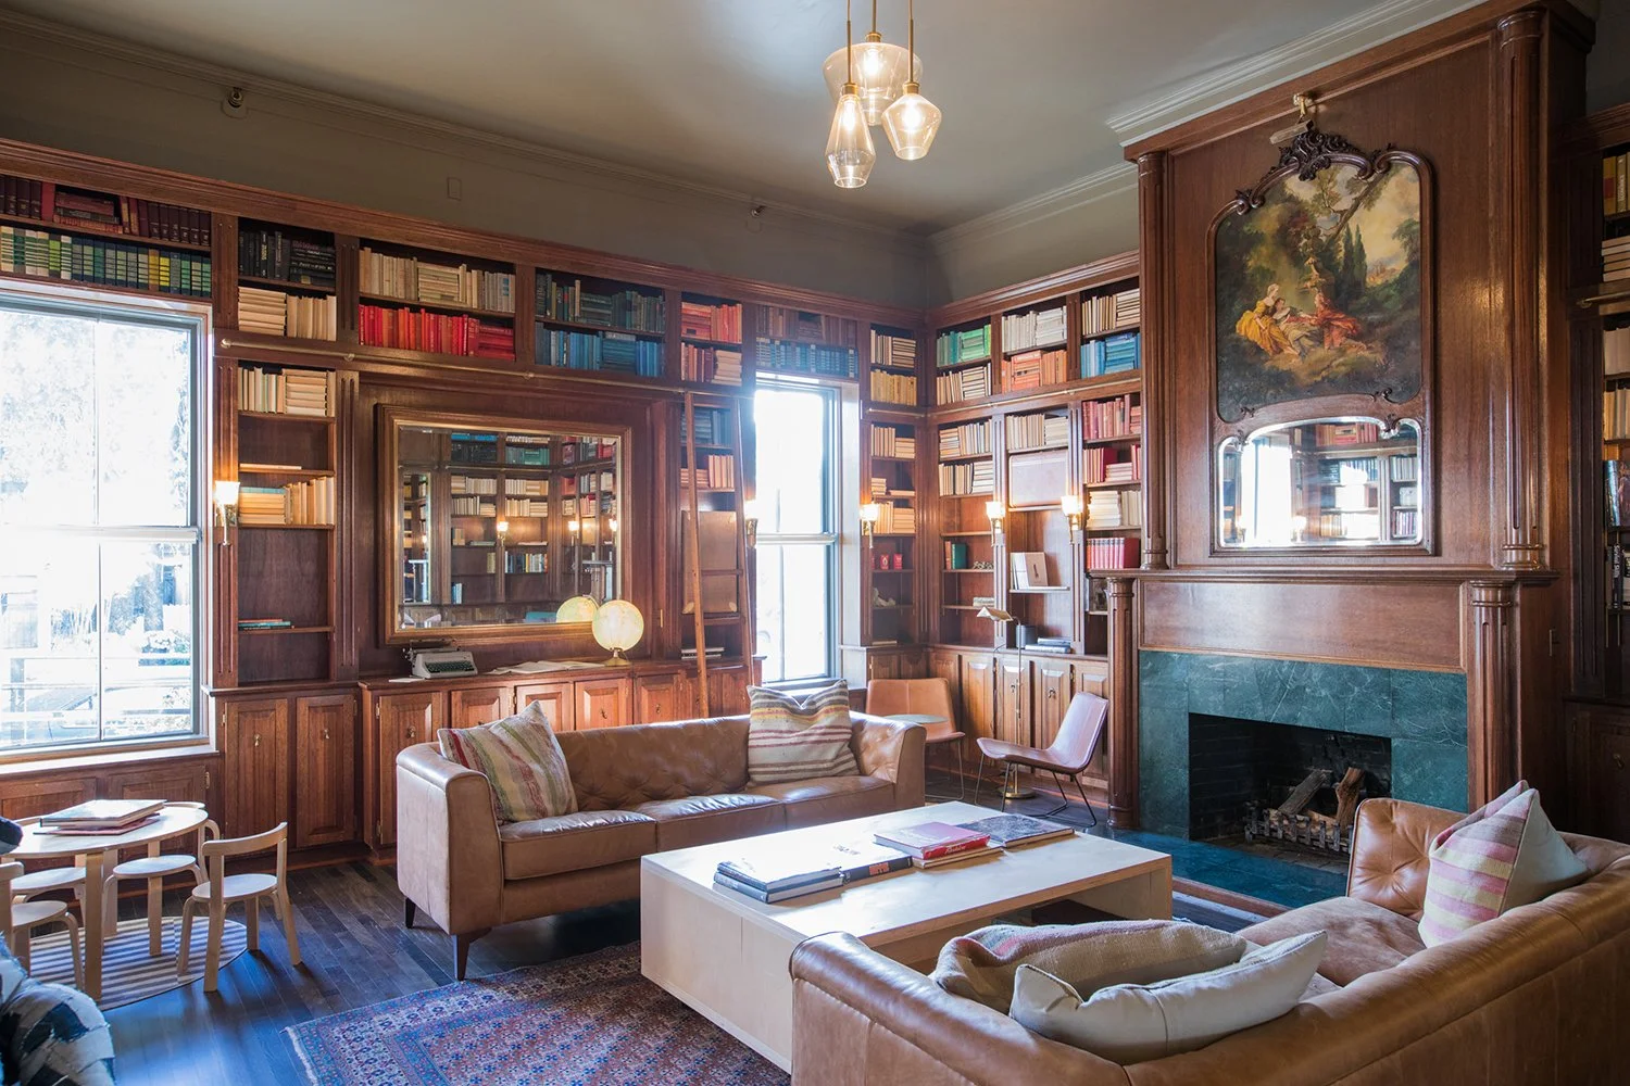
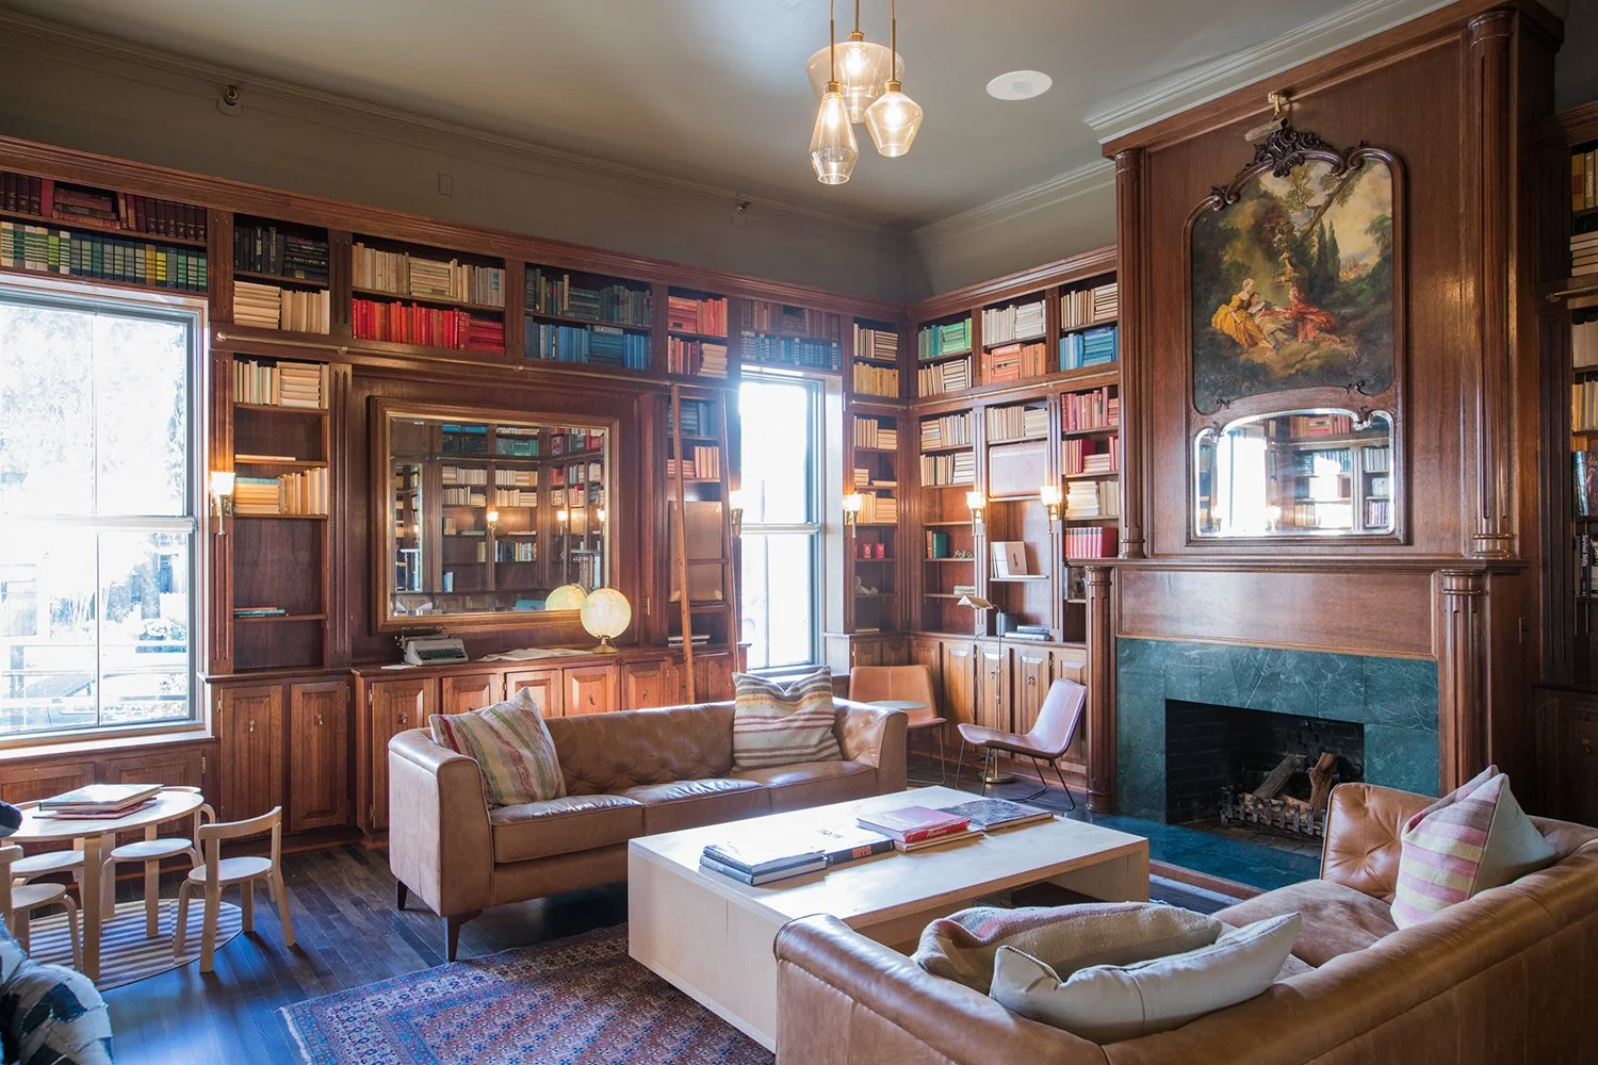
+ recessed light [986,70,1052,101]
